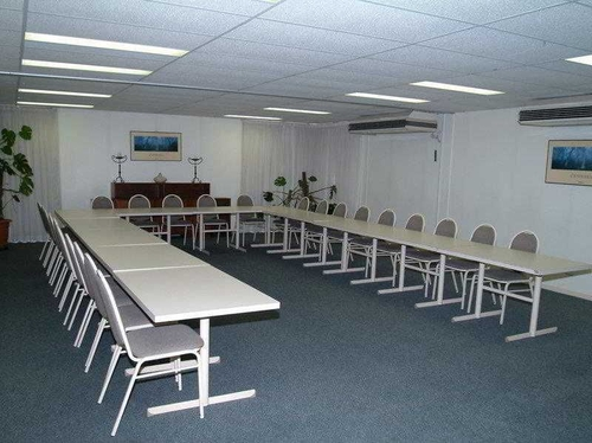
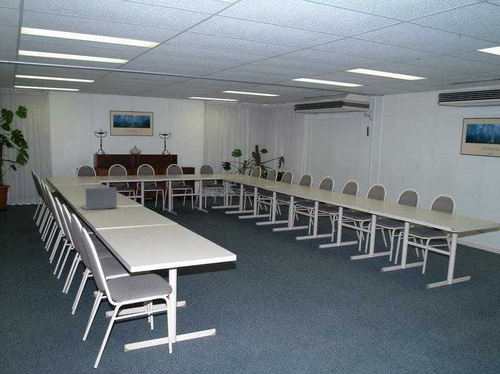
+ laptop [81,186,118,211]
